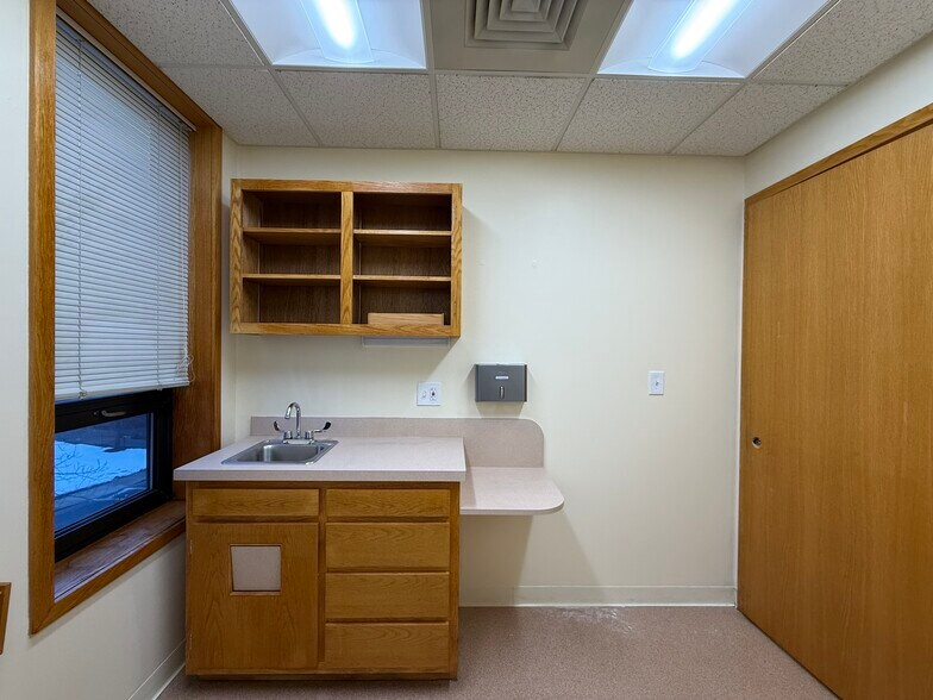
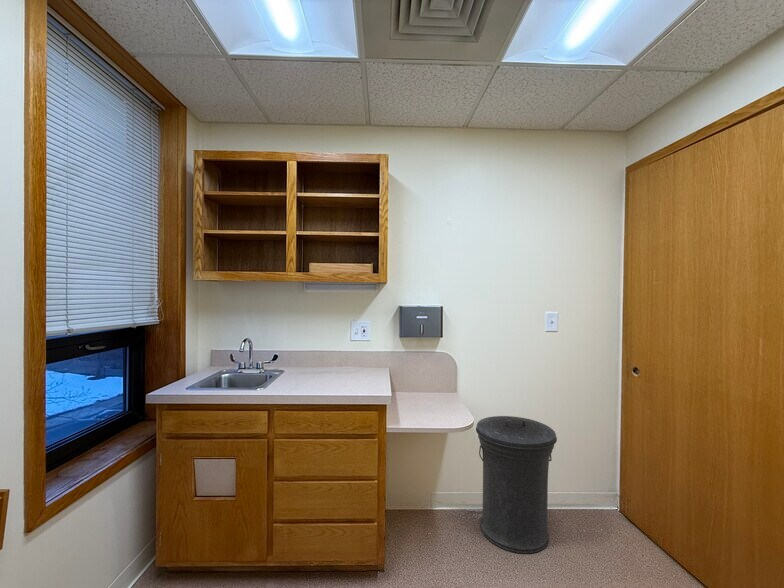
+ trash can [475,415,558,555]
